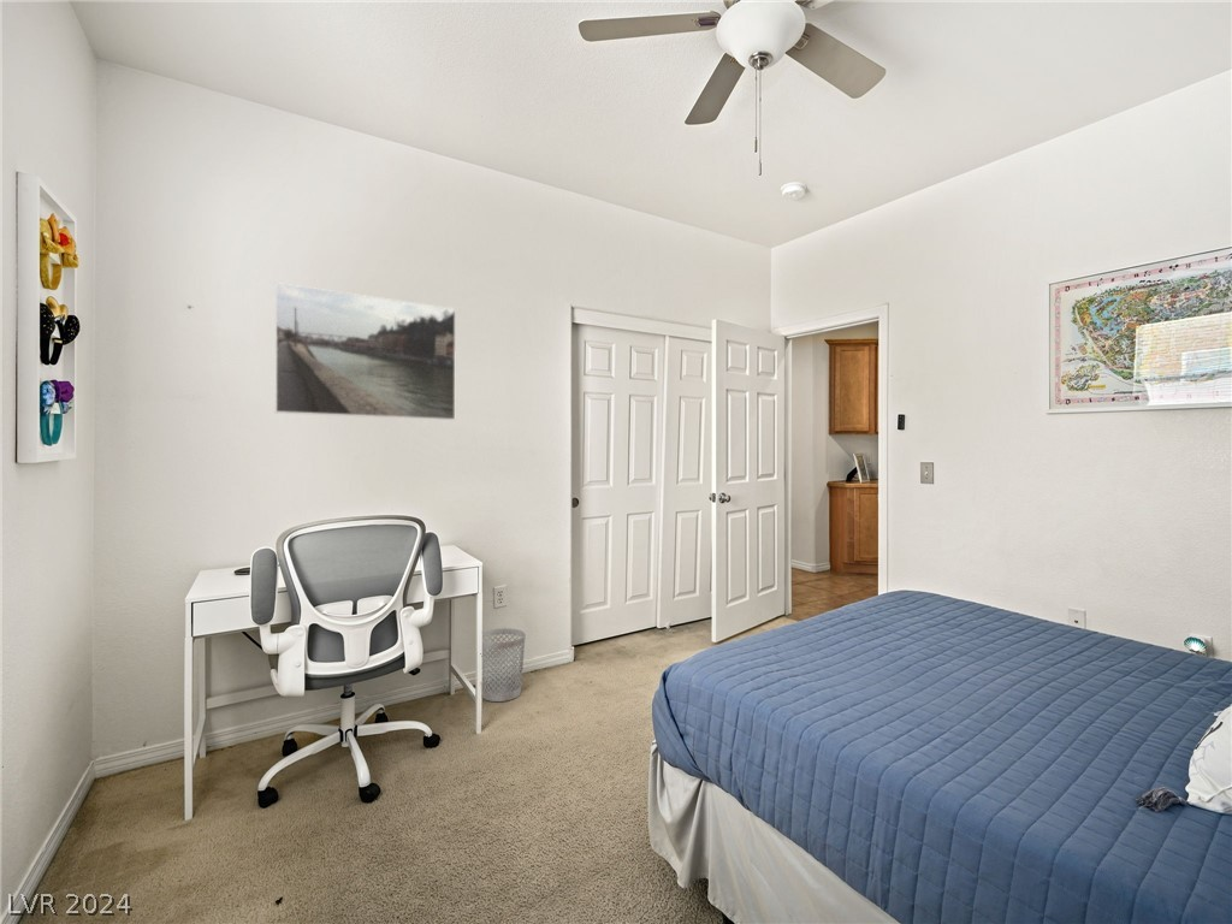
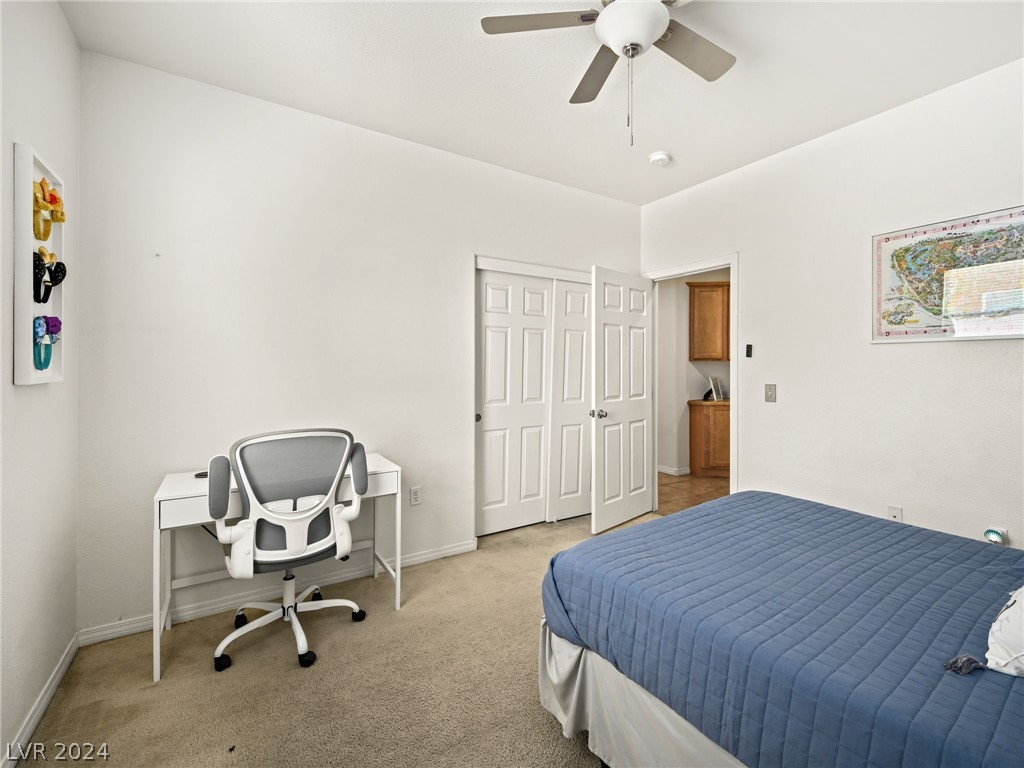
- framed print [274,282,457,421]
- wastebasket [481,627,527,703]
